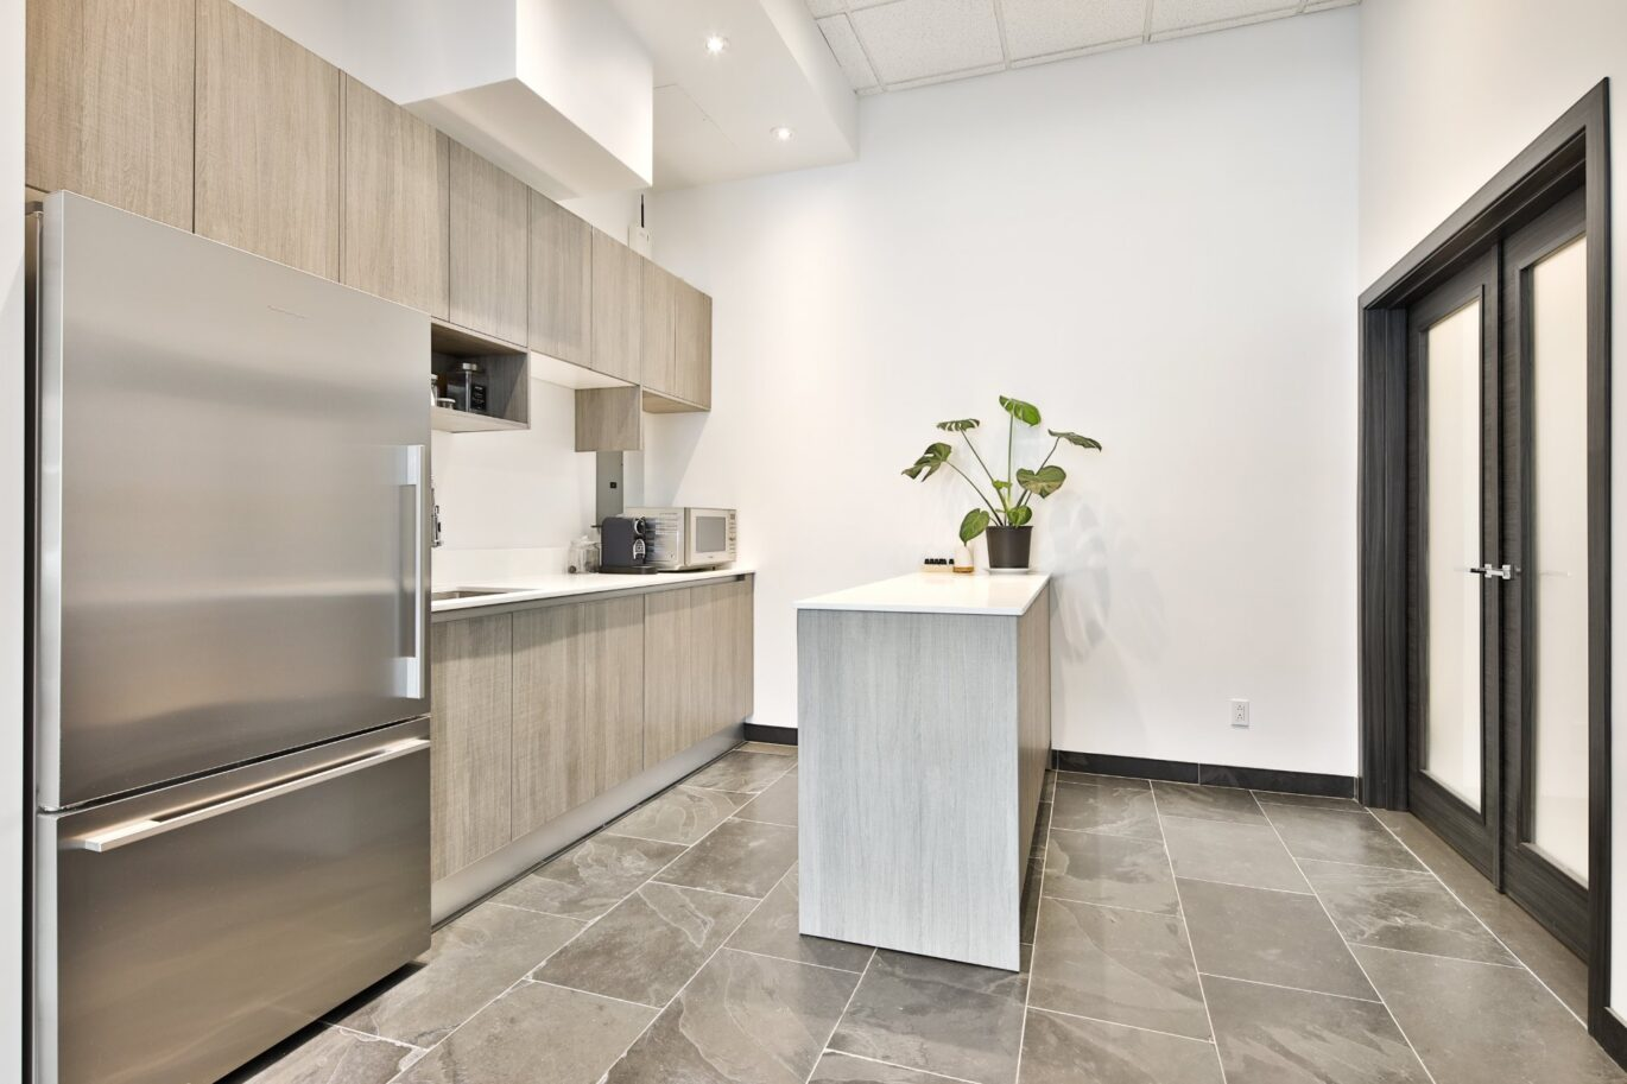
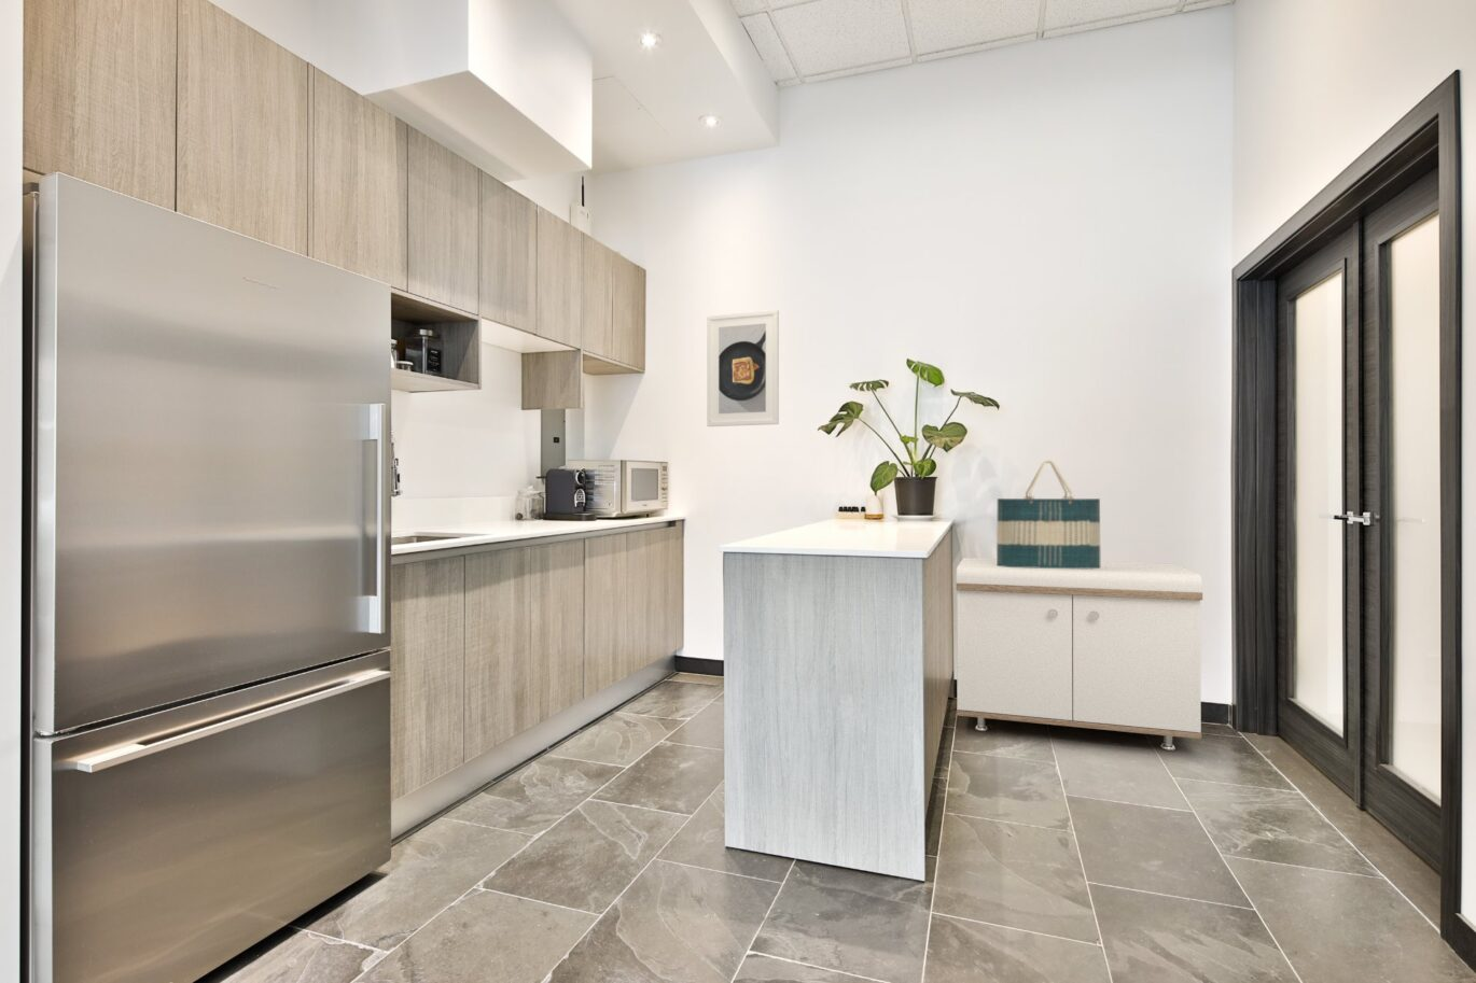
+ storage bench [956,556,1204,752]
+ tote bag [995,460,1101,568]
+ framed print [706,309,780,428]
